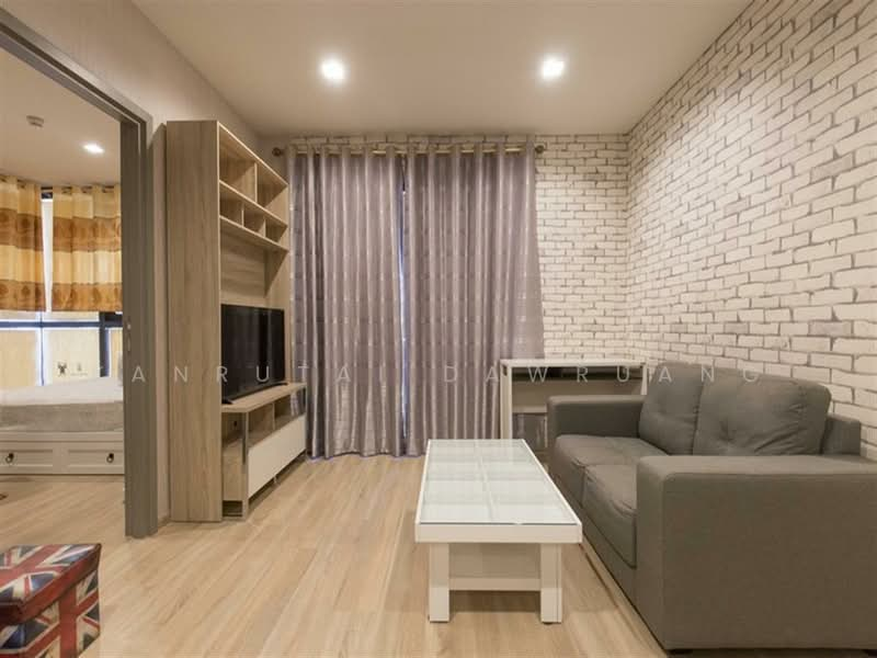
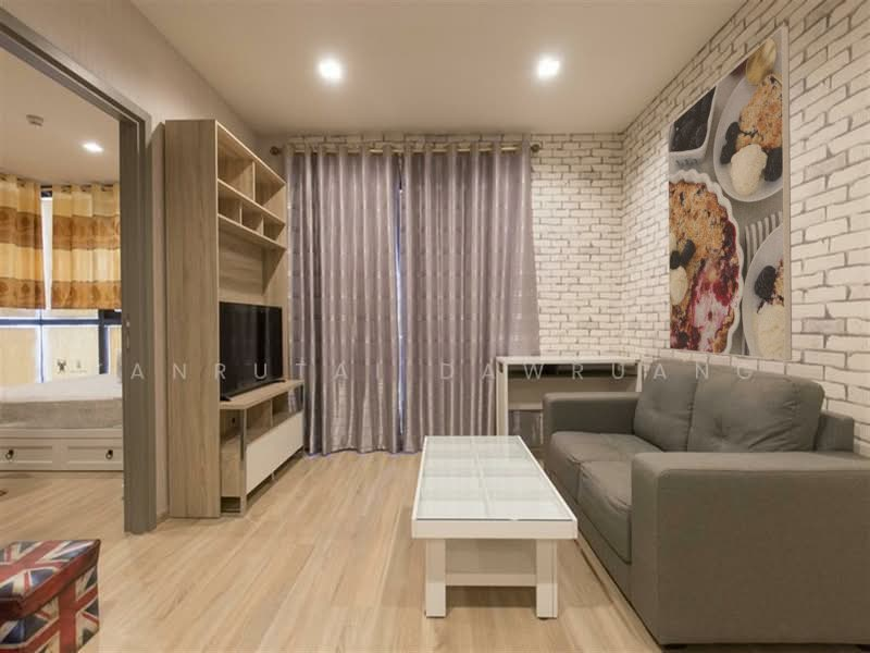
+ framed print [667,25,793,361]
